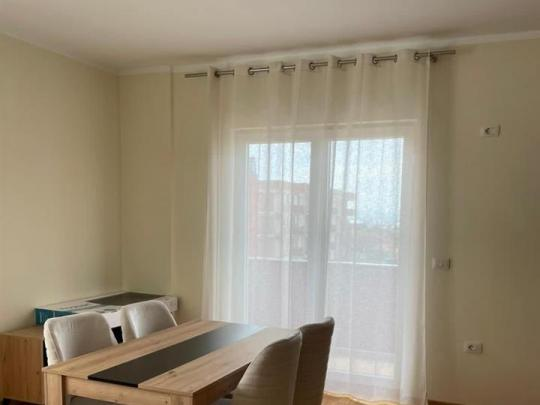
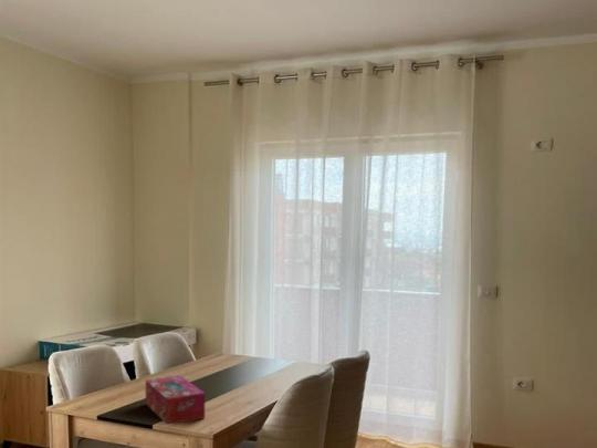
+ tissue box [145,374,206,425]
